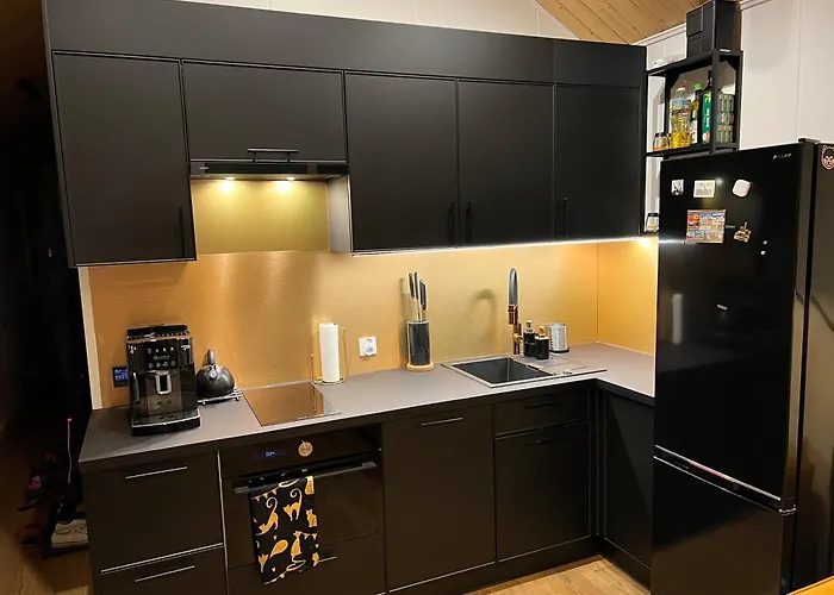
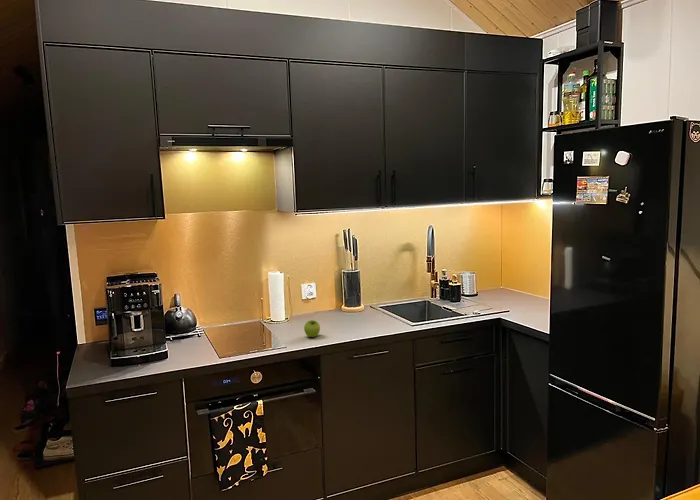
+ fruit [303,319,321,338]
